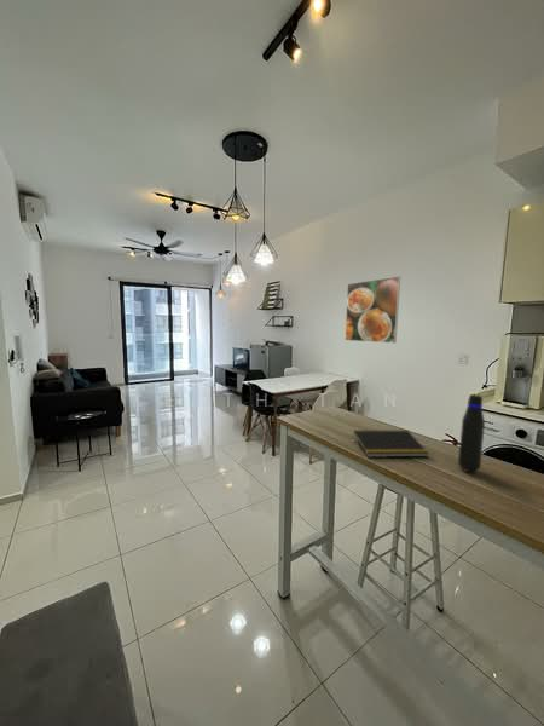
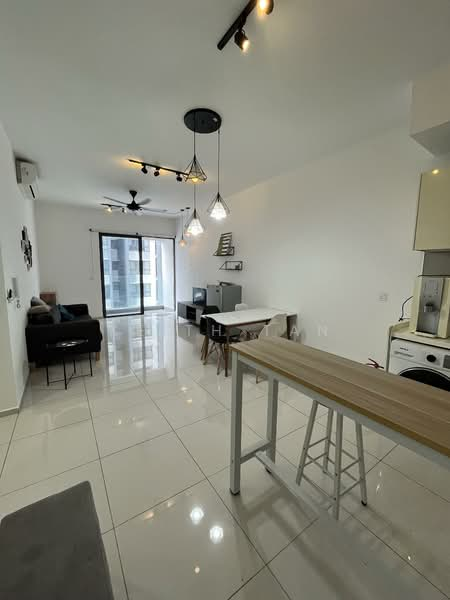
- notepad [352,430,430,459]
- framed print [345,275,401,345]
- water bottle [457,393,486,474]
